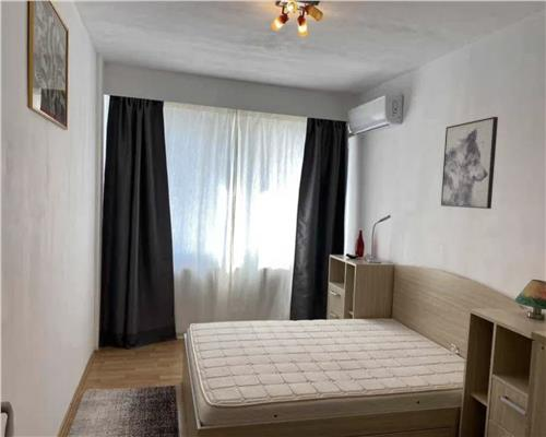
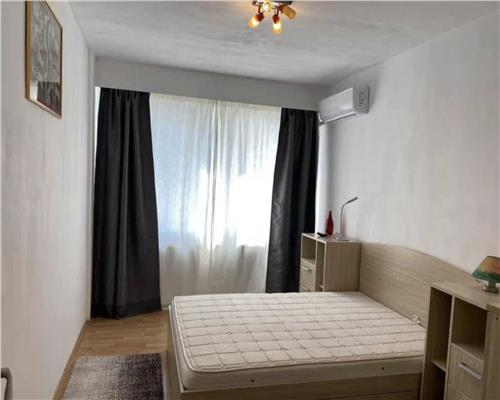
- wall art [440,116,499,210]
